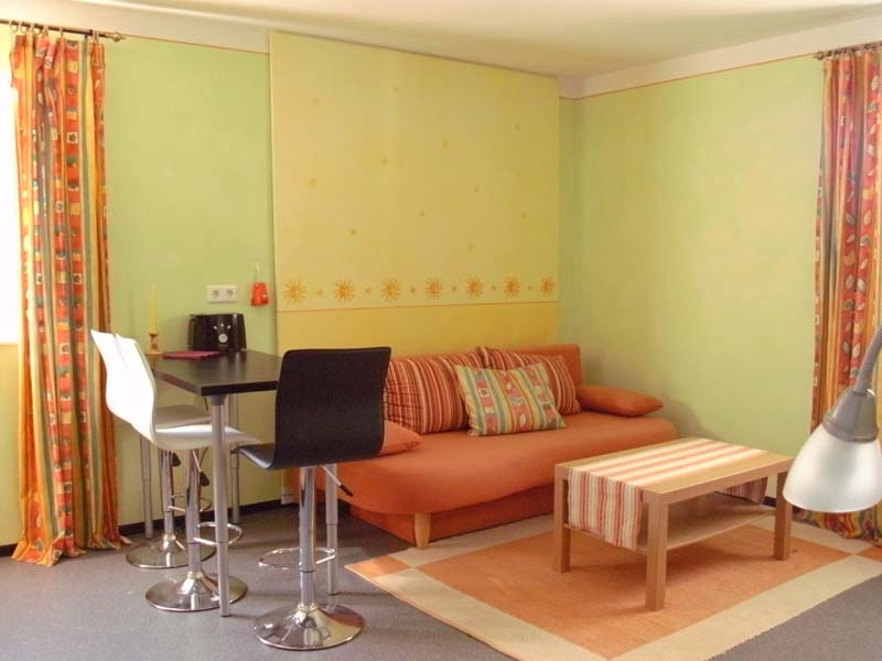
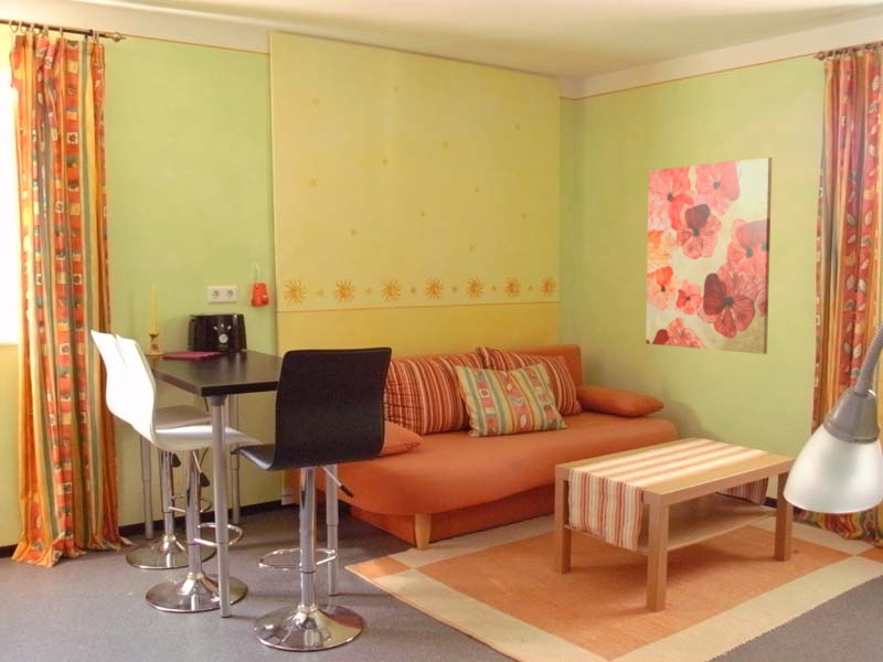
+ wall art [645,157,773,355]
